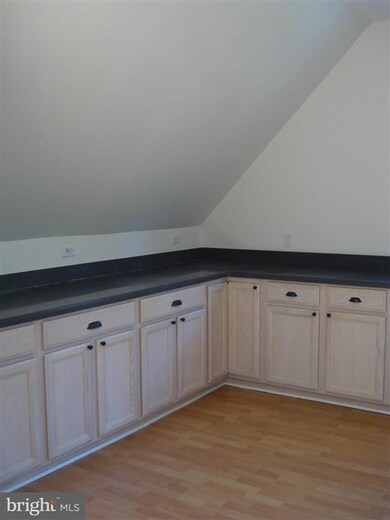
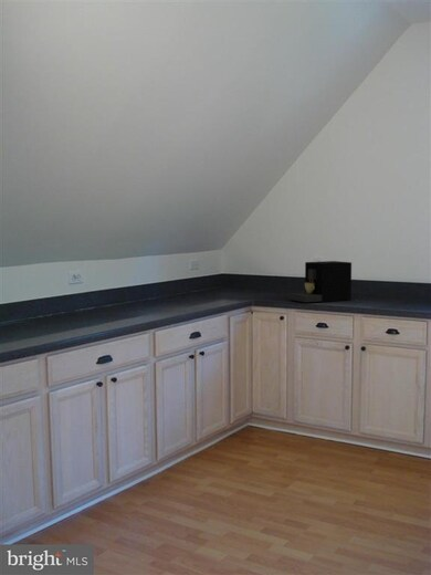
+ coffee maker [287,260,353,303]
